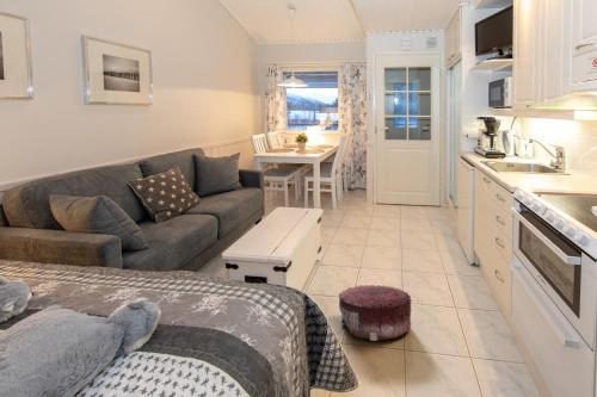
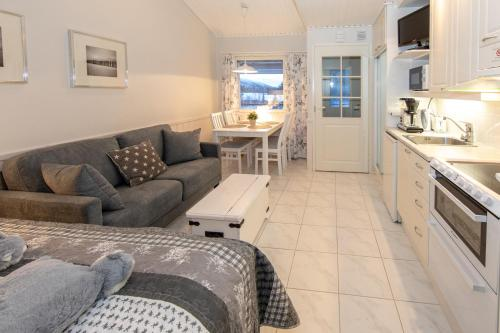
- pouf [338,284,413,342]
